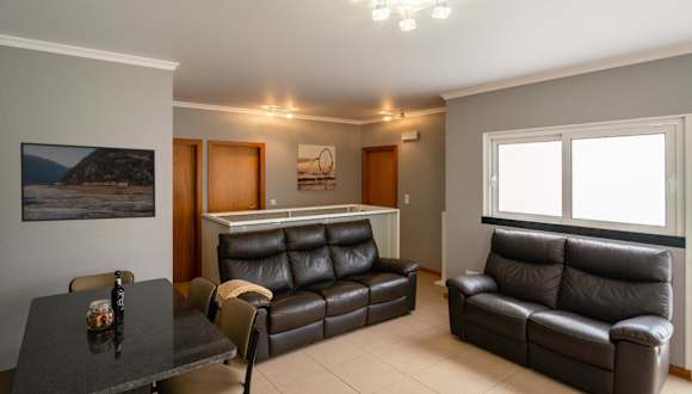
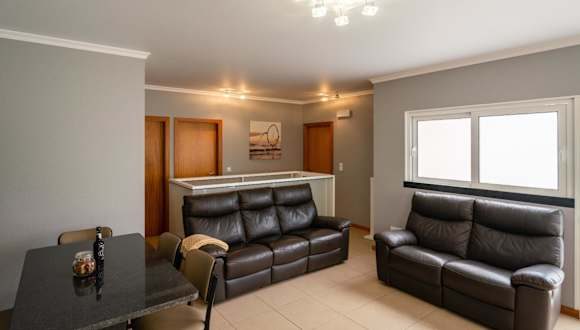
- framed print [19,141,156,223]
